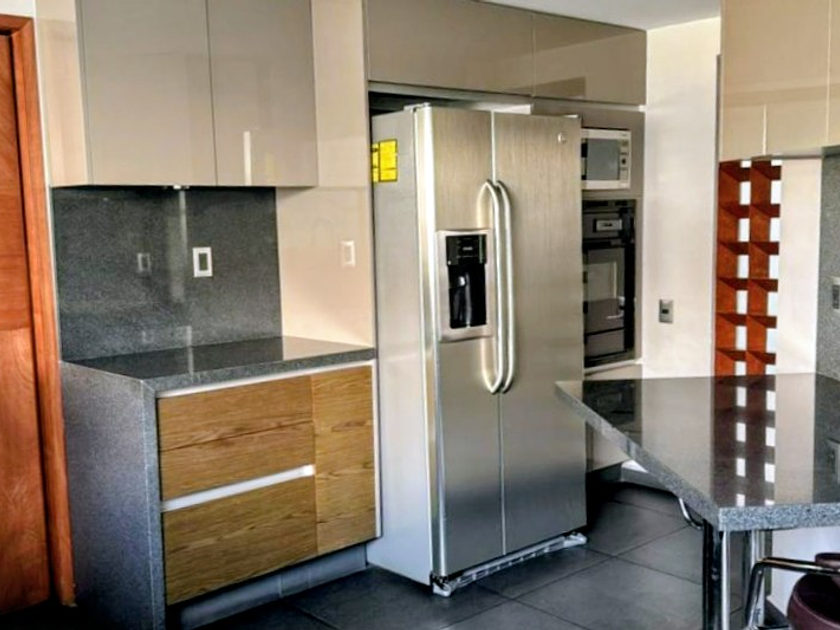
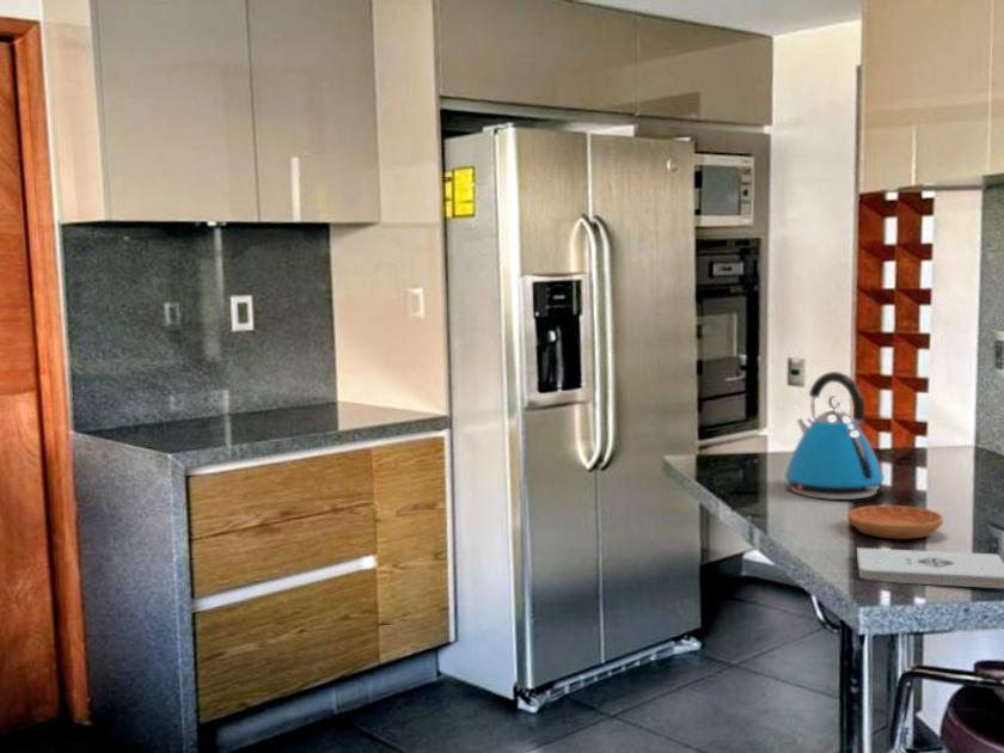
+ kettle [783,371,886,501]
+ saucer [846,504,944,540]
+ notepad [856,546,1004,589]
